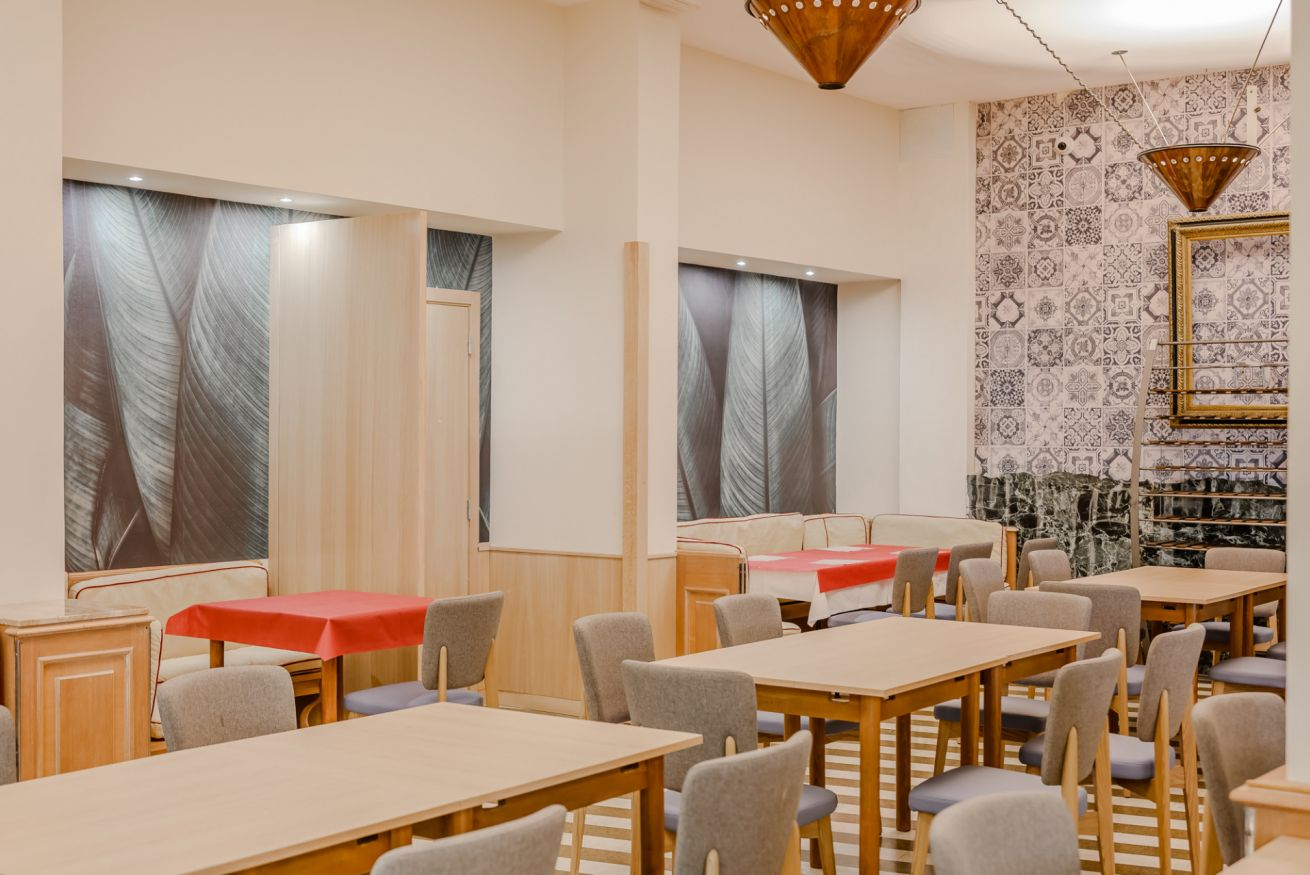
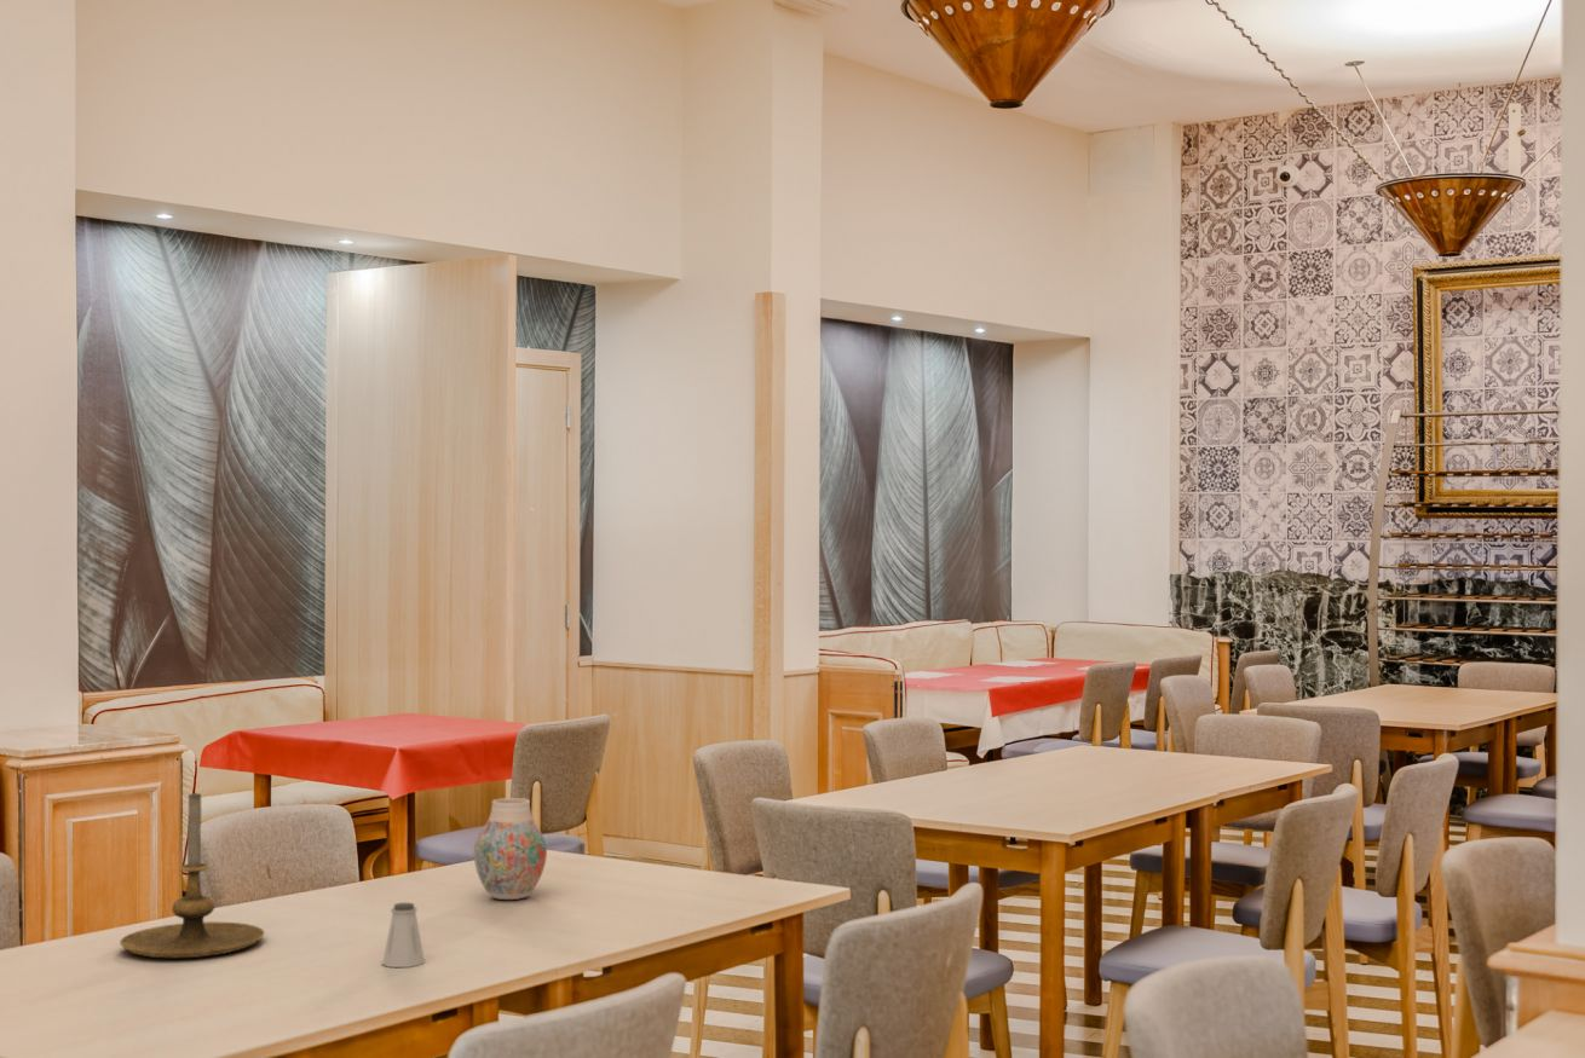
+ candle holder [119,792,266,959]
+ vase [473,797,548,901]
+ saltshaker [381,902,426,969]
